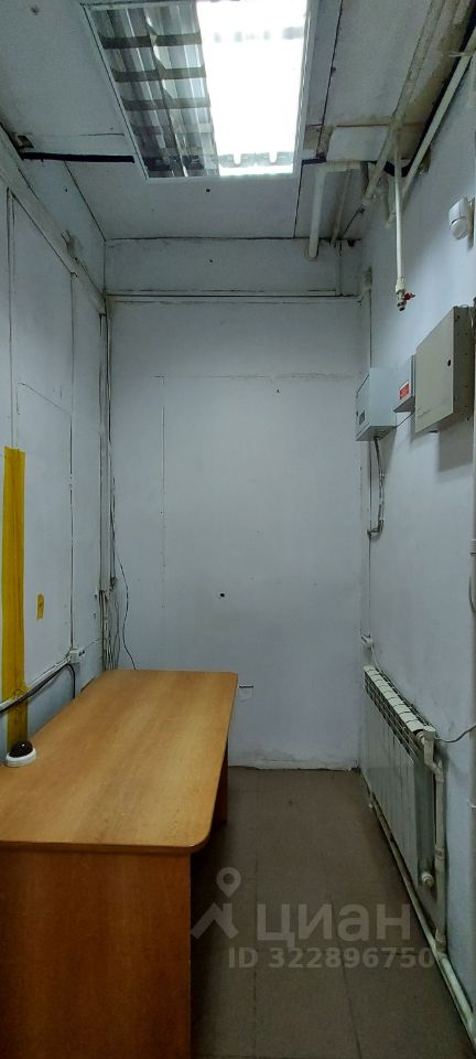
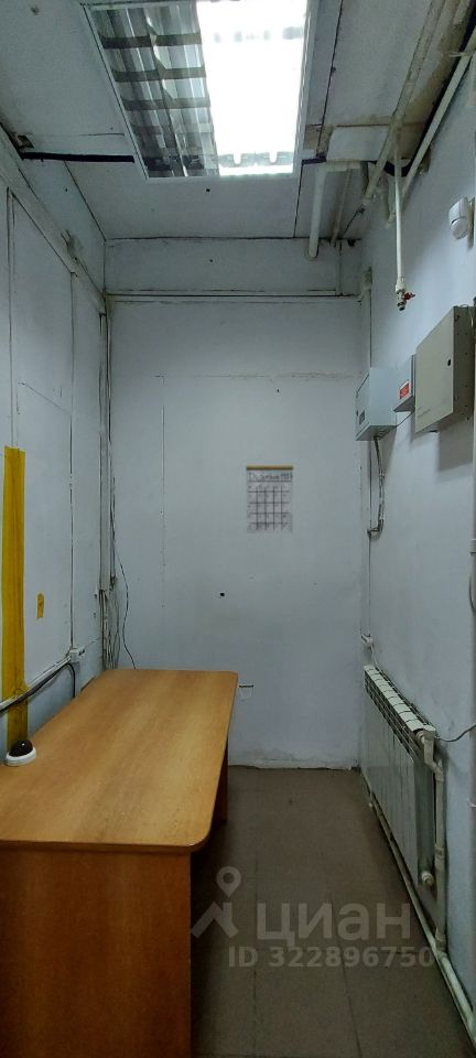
+ calendar [245,456,294,535]
